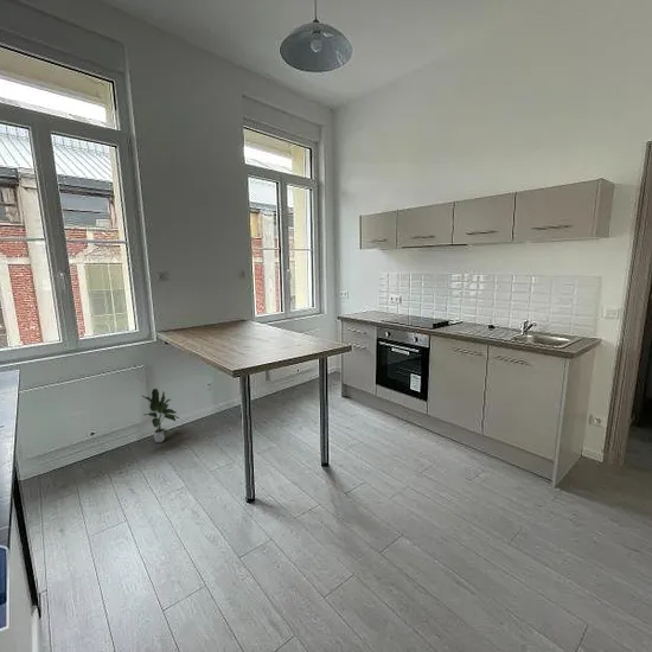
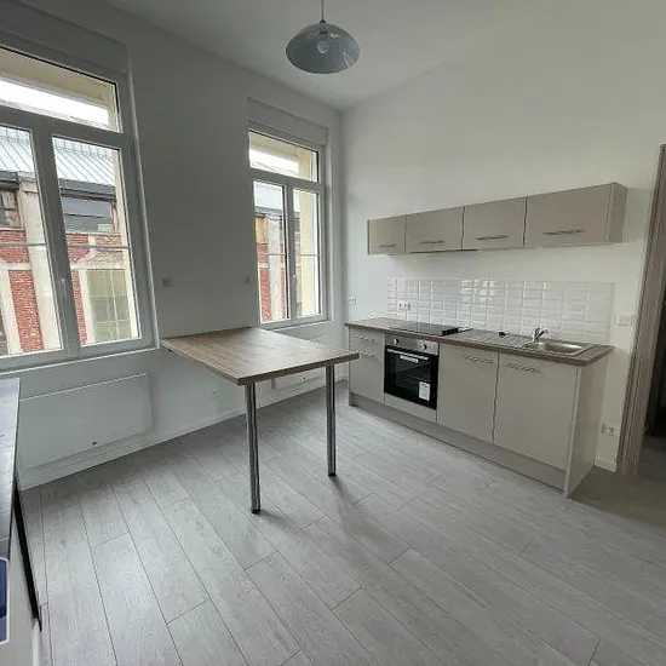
- potted plant [141,388,181,443]
